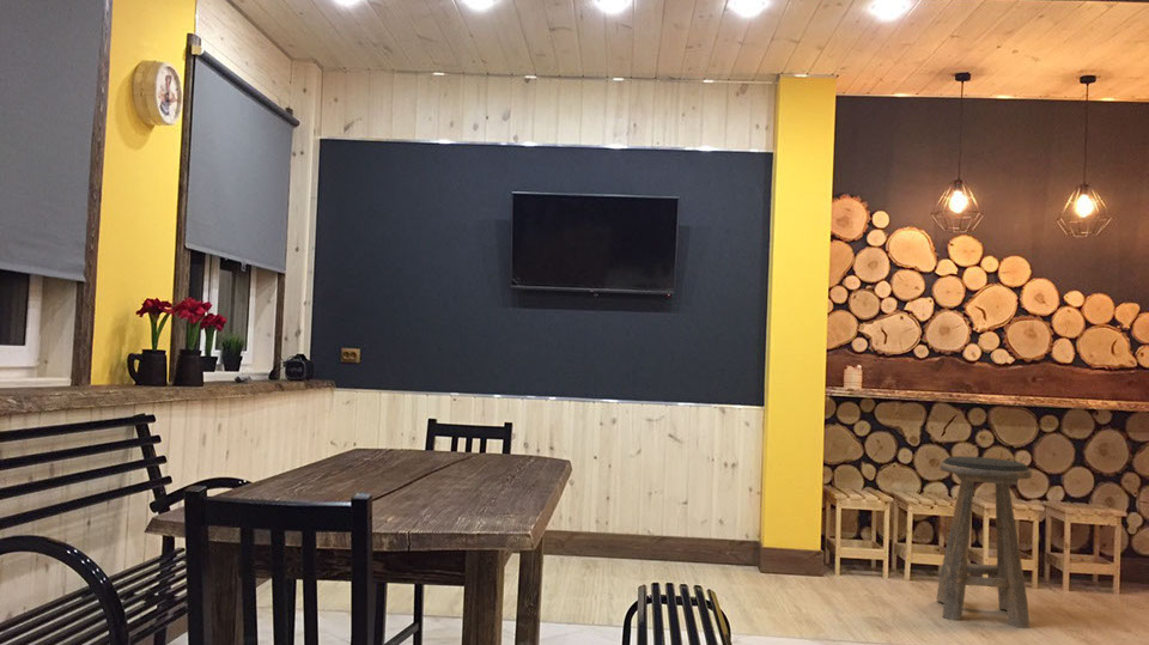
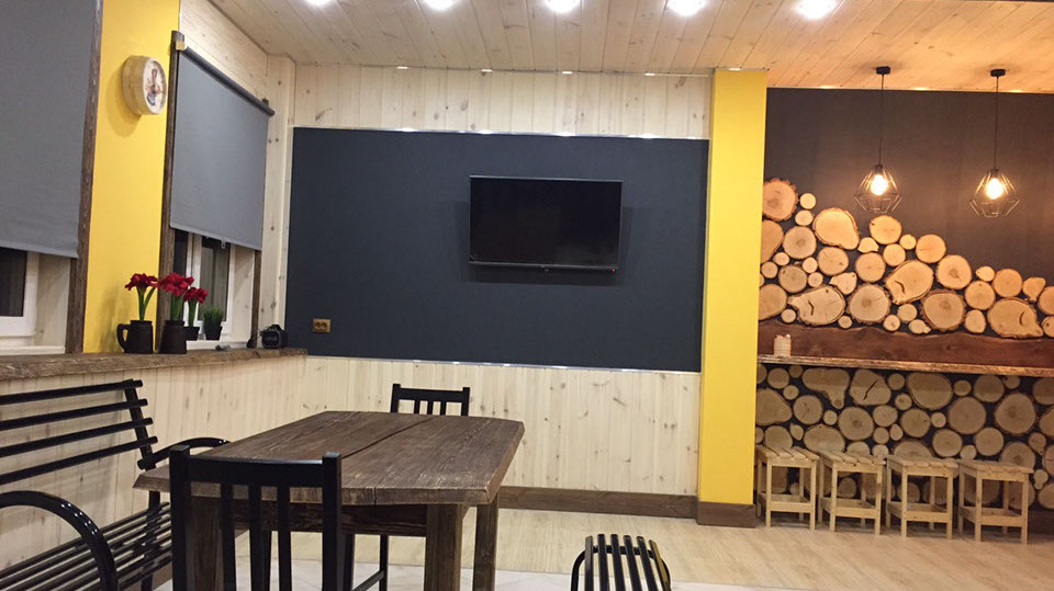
- stool [935,455,1033,629]
